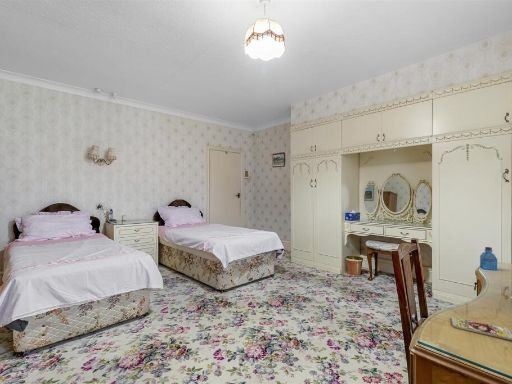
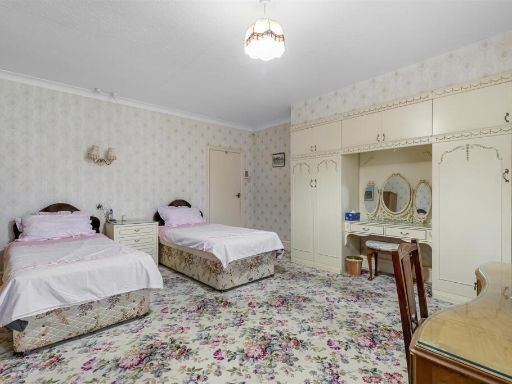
- smartphone [451,316,512,341]
- perfume bottle [479,246,498,271]
